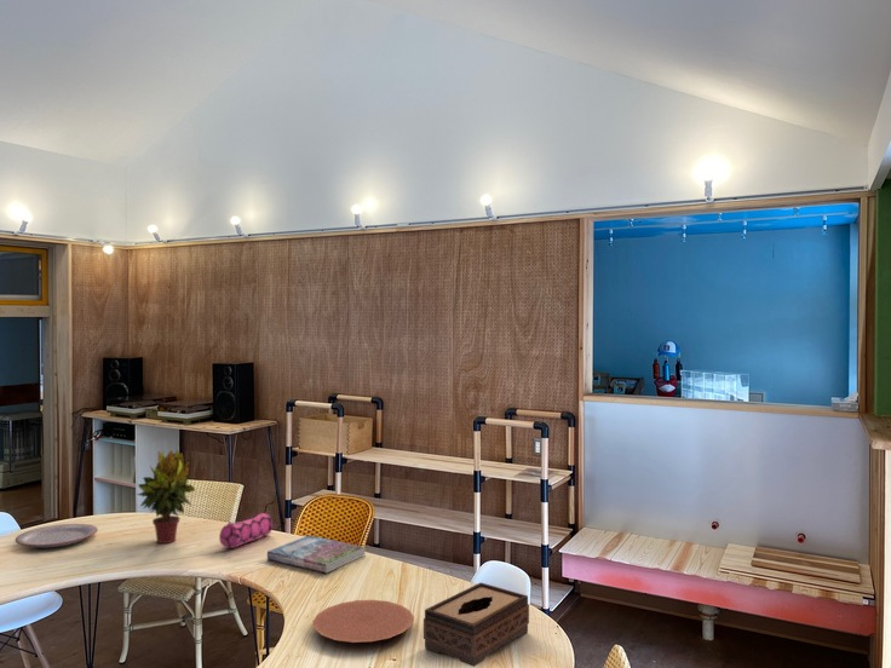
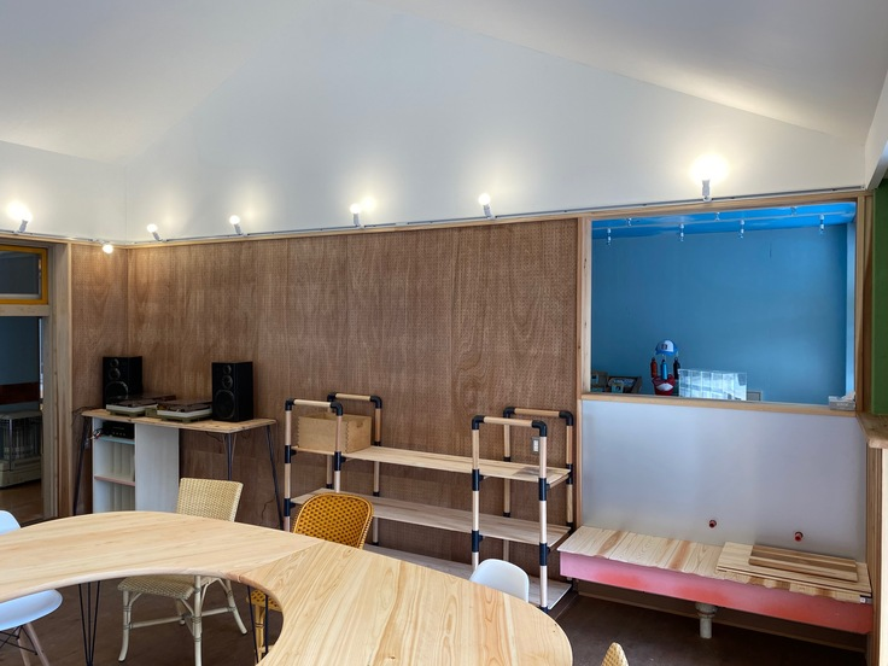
- pencil case [218,512,274,549]
- book [266,535,366,575]
- potted plant [136,449,196,545]
- plate [15,523,99,548]
- tissue box [422,581,530,668]
- plate [311,599,415,644]
